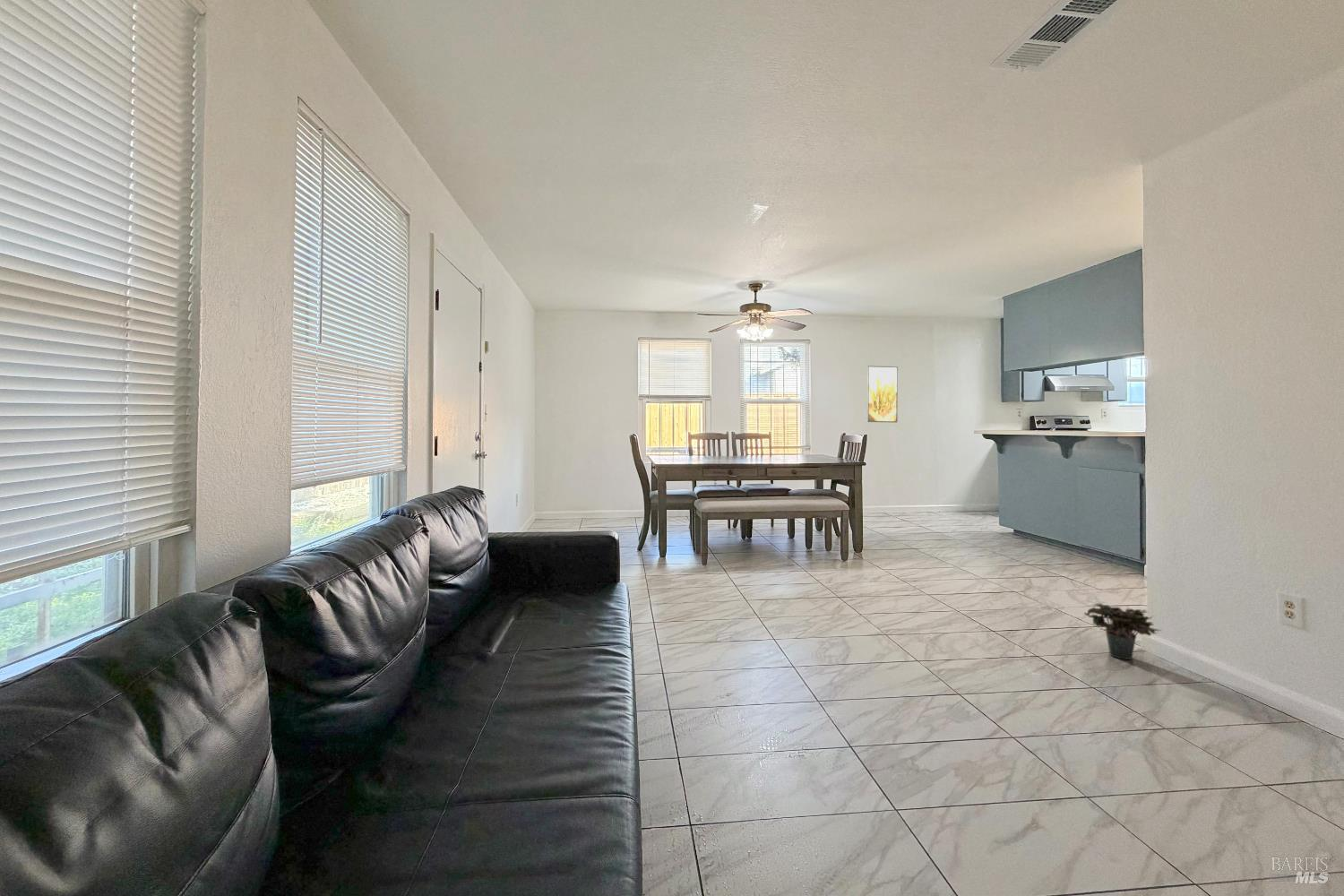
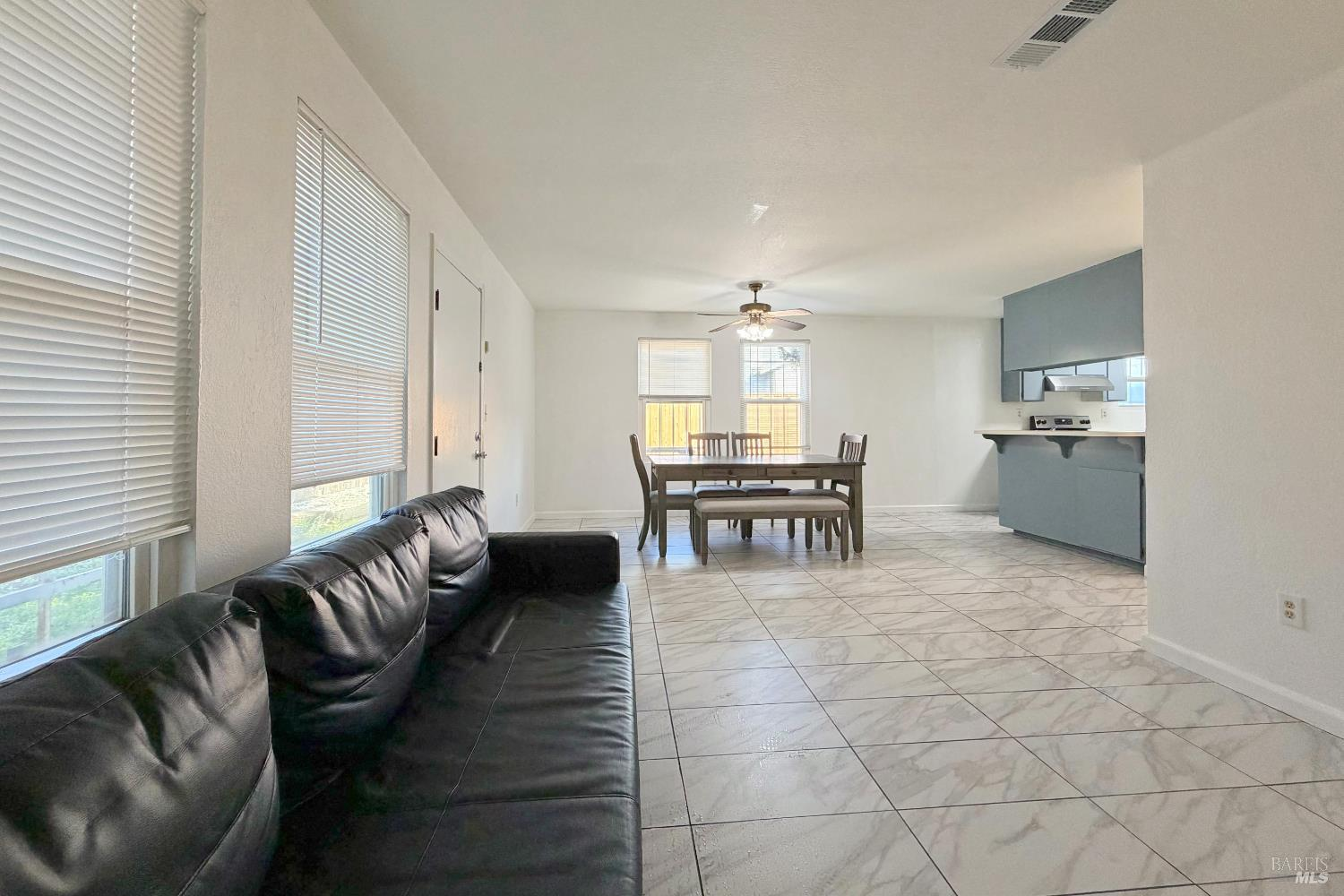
- potted plant [1083,602,1163,660]
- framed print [866,365,899,423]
